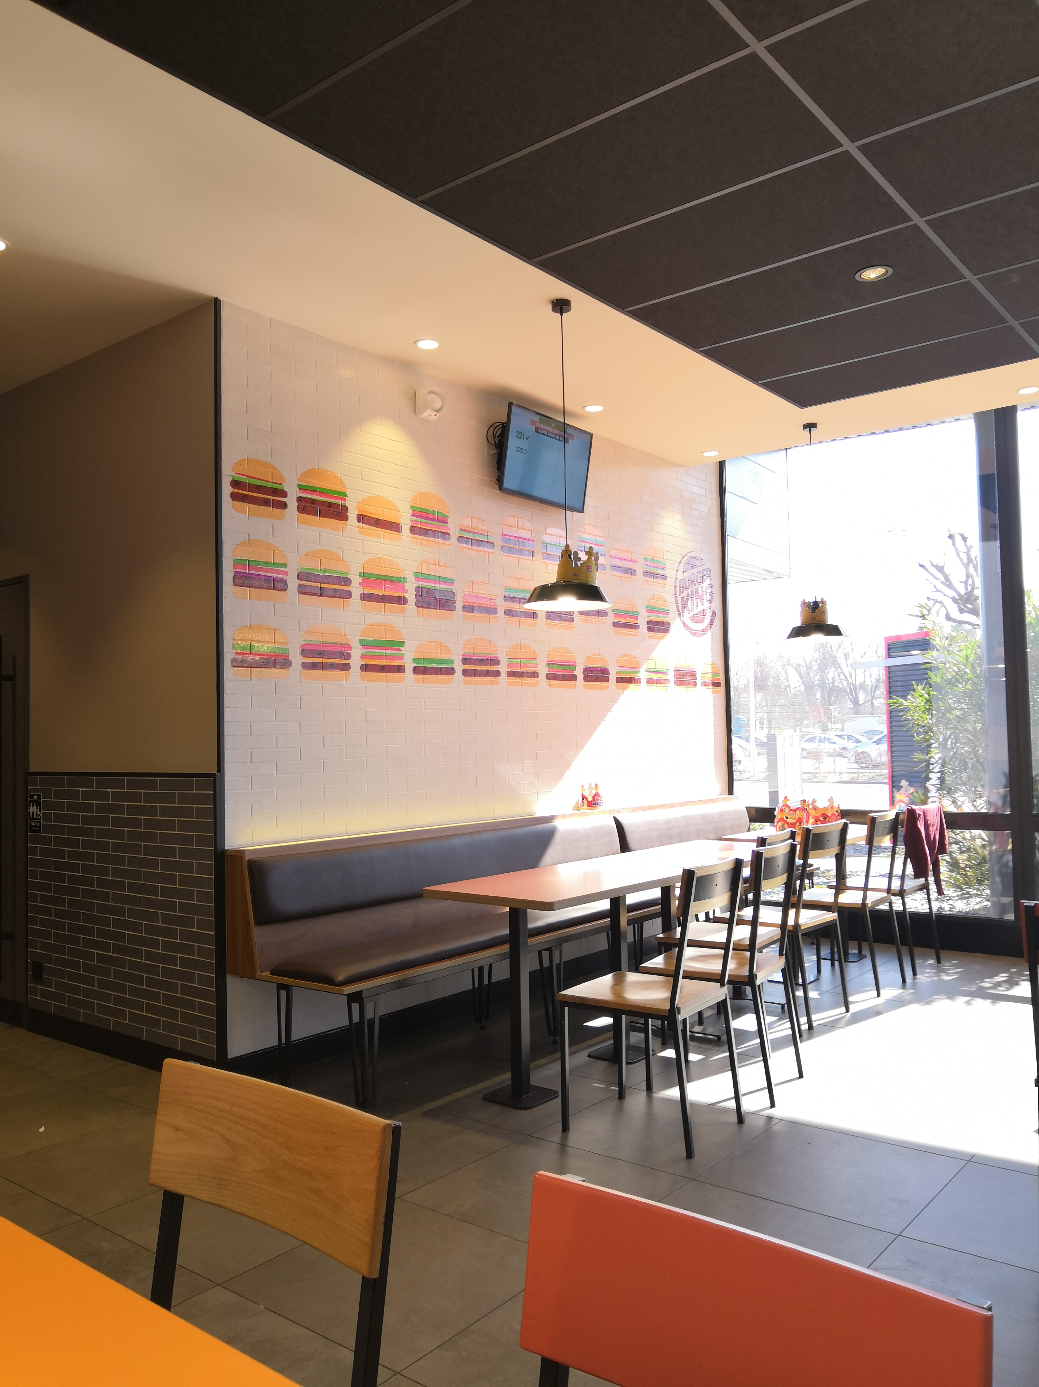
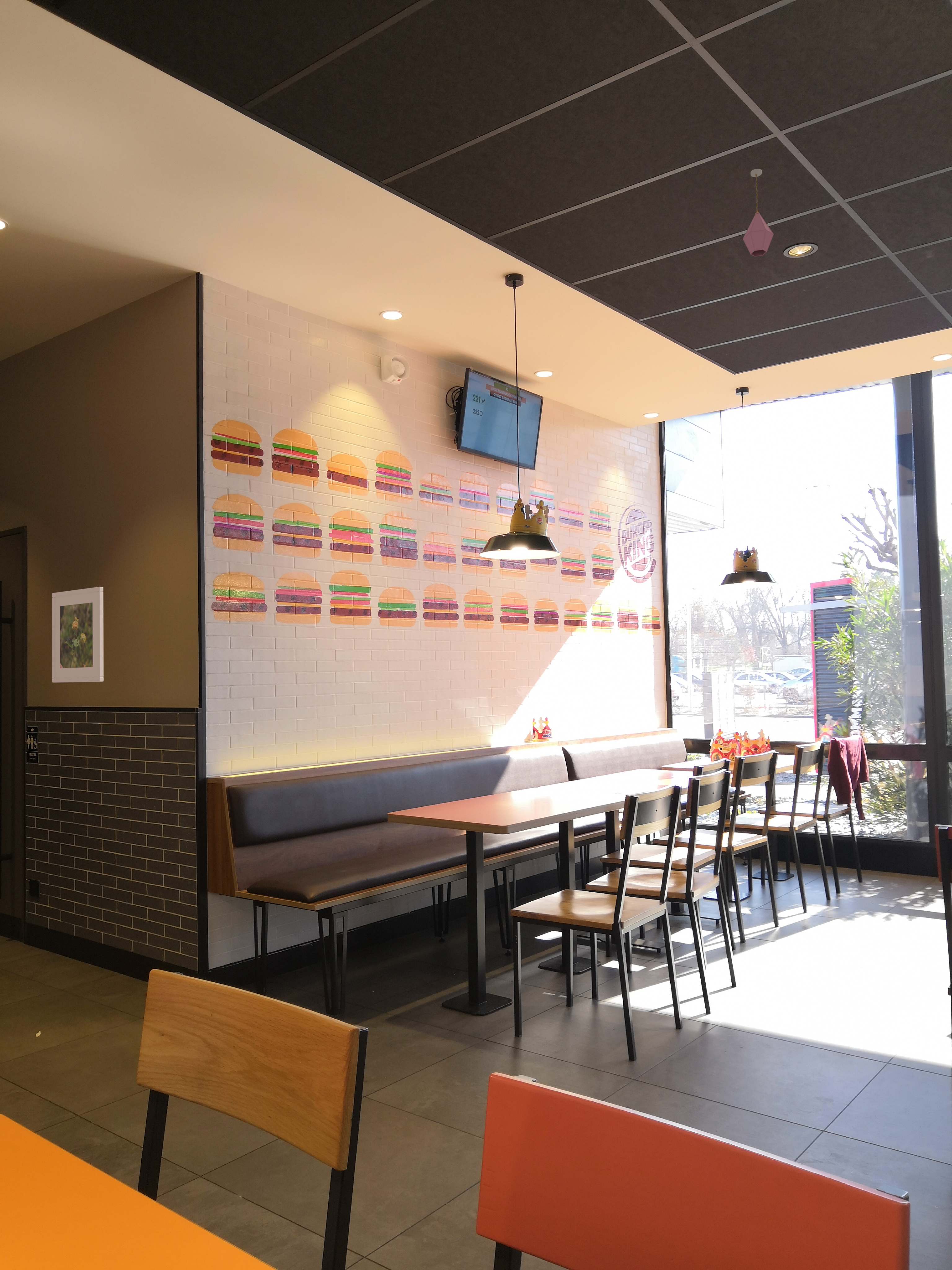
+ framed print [52,586,104,683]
+ pendant light [743,168,774,257]
